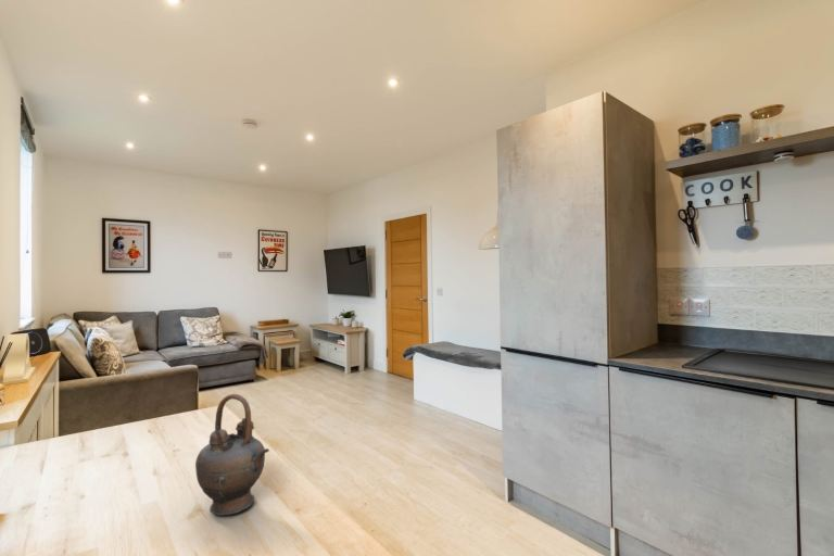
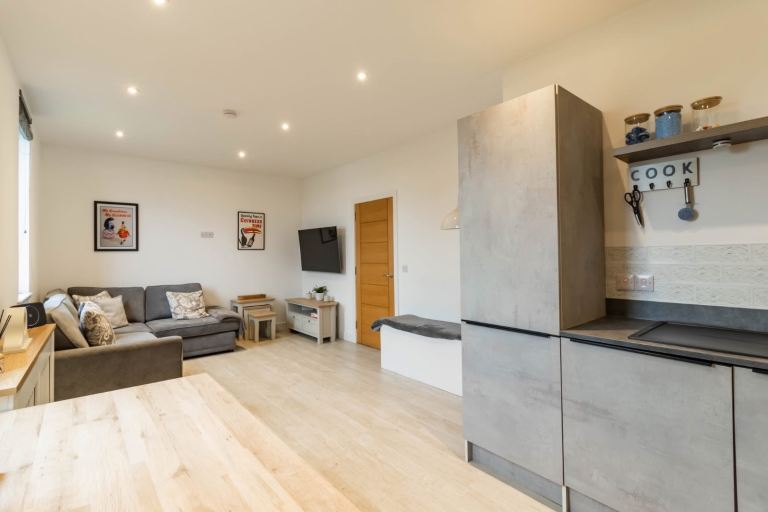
- teapot [194,393,270,517]
